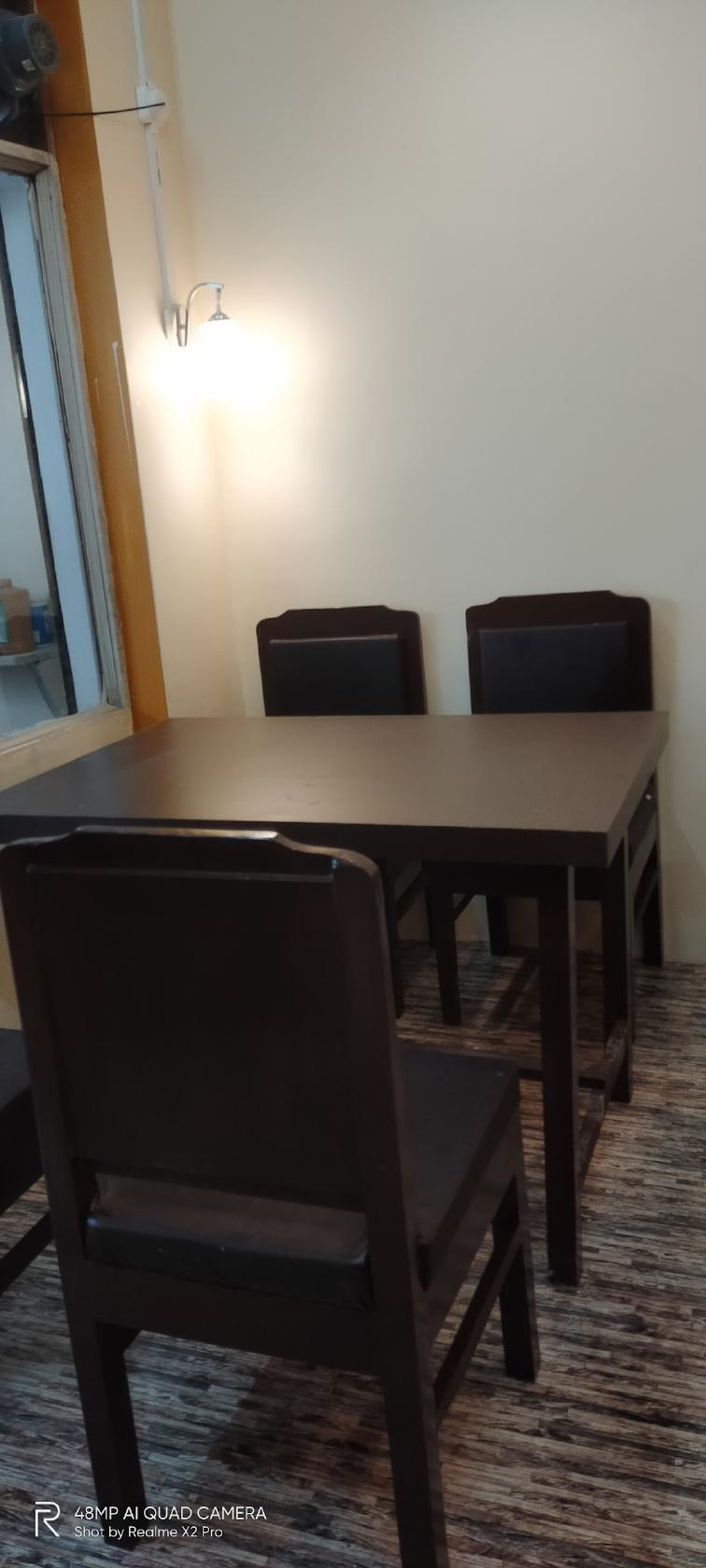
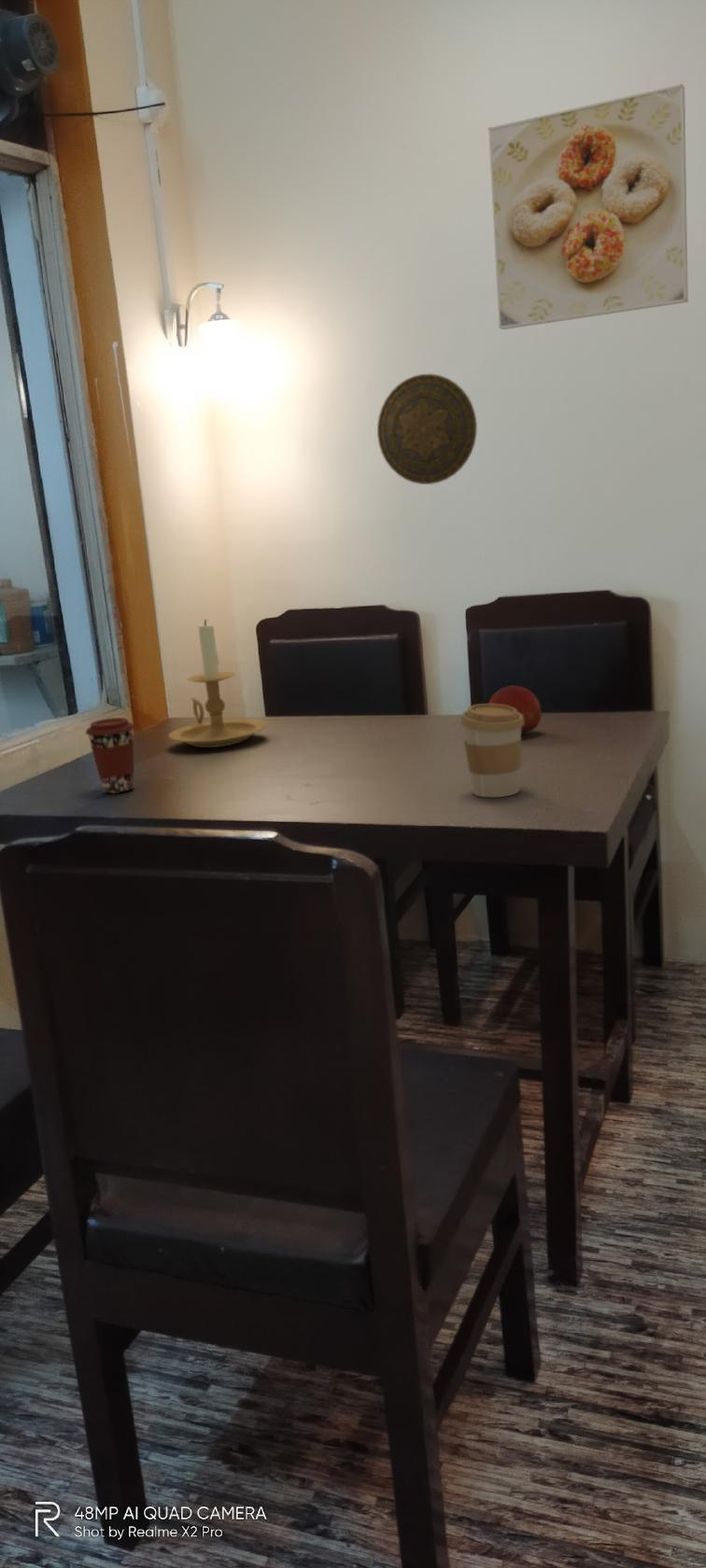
+ coffee cup [459,703,524,798]
+ decorative plate [376,373,478,485]
+ fruit [487,685,543,735]
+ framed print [487,83,689,330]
+ candle holder [167,619,268,749]
+ coffee cup [85,717,135,794]
